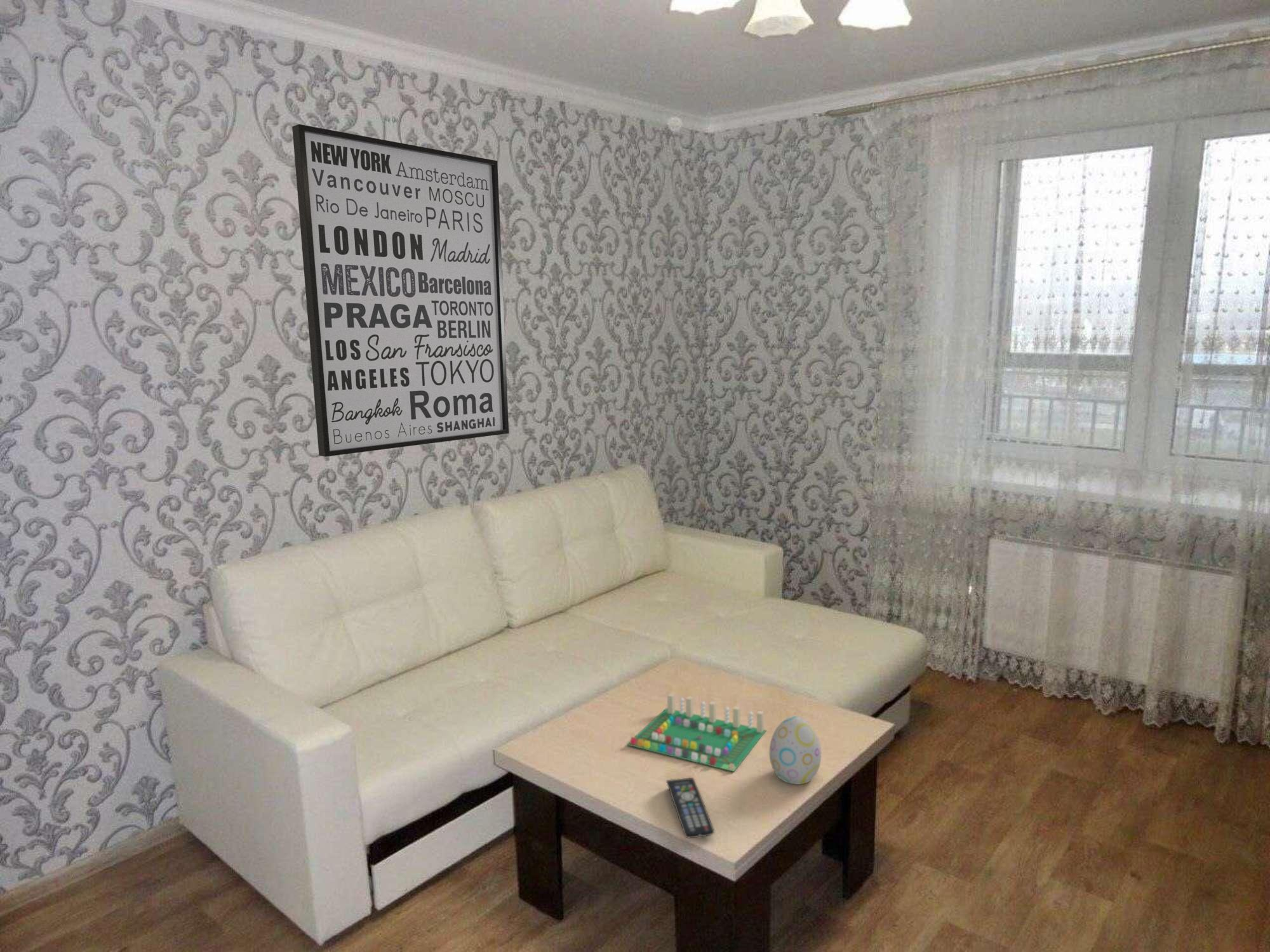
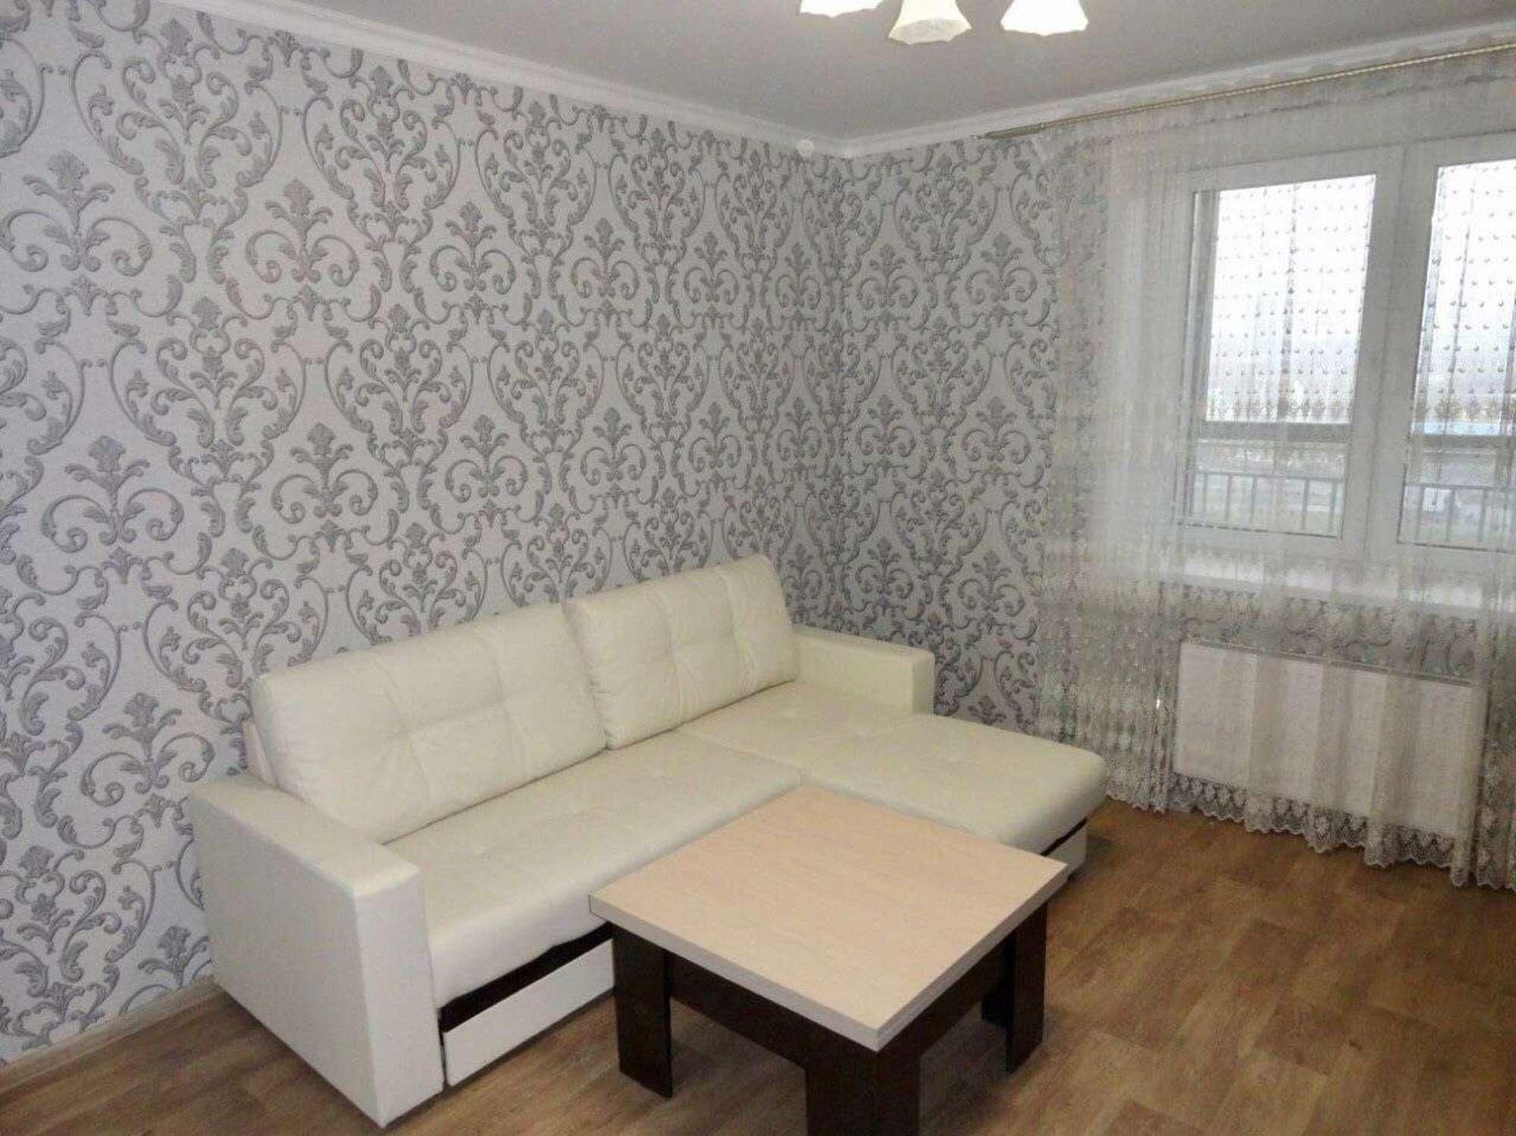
- board game [626,692,767,772]
- decorative egg [769,716,822,785]
- remote control [665,777,715,838]
- wall art [291,124,509,458]
